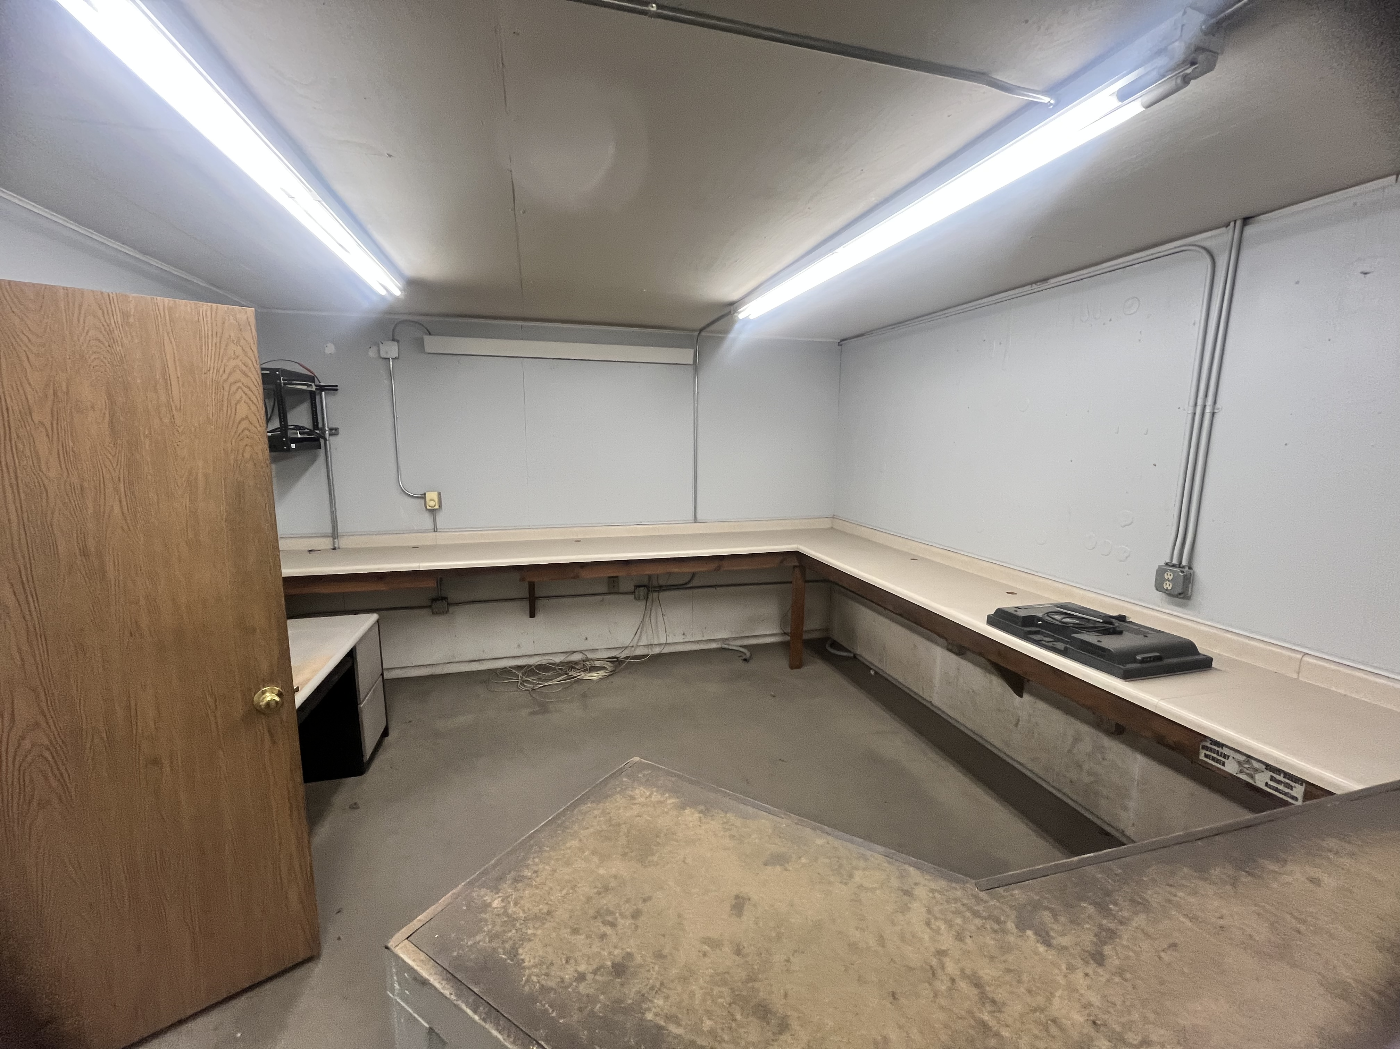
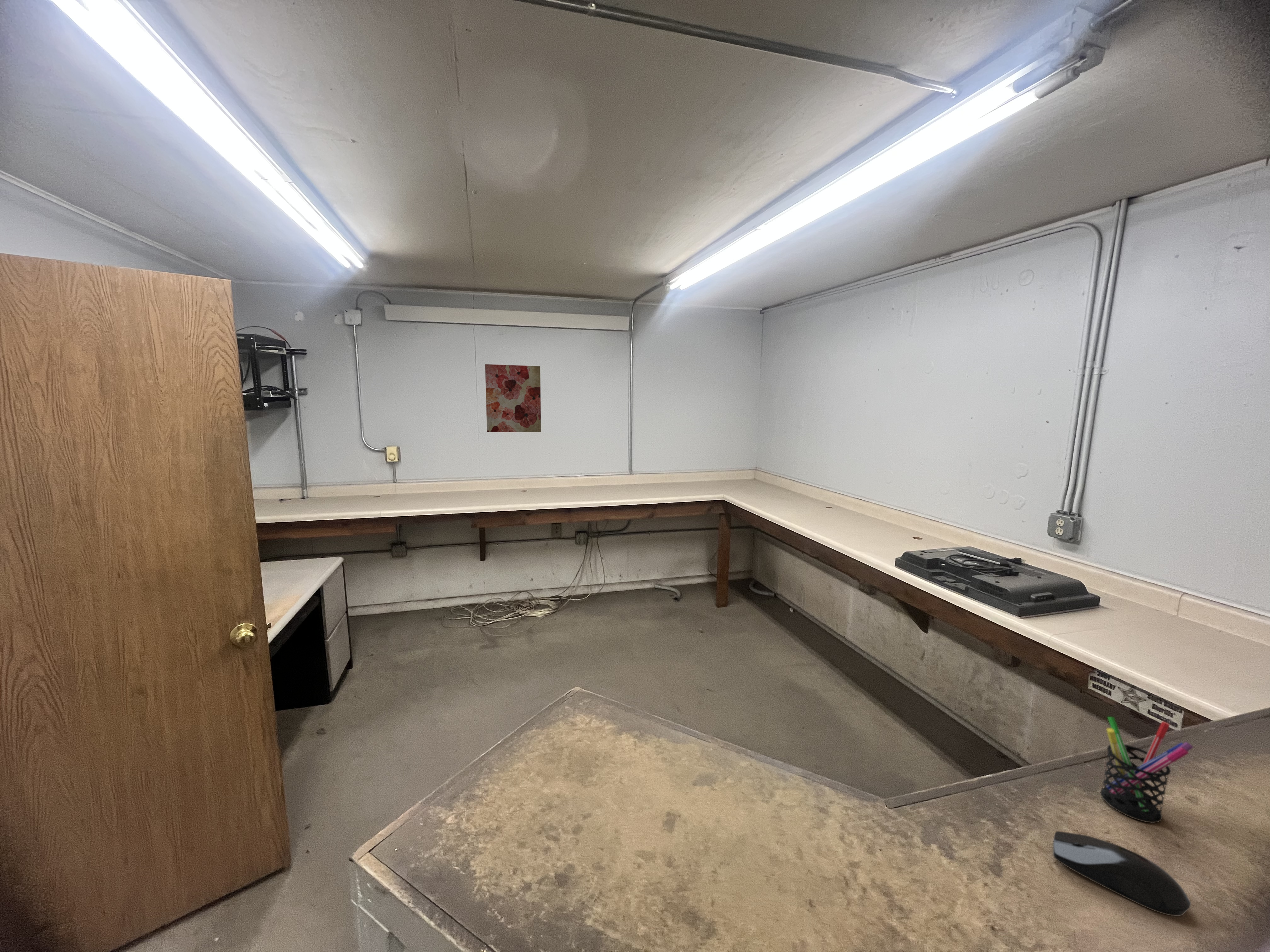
+ computer mouse [1053,831,1191,916]
+ pen holder [1100,717,1194,823]
+ wall art [485,364,541,433]
